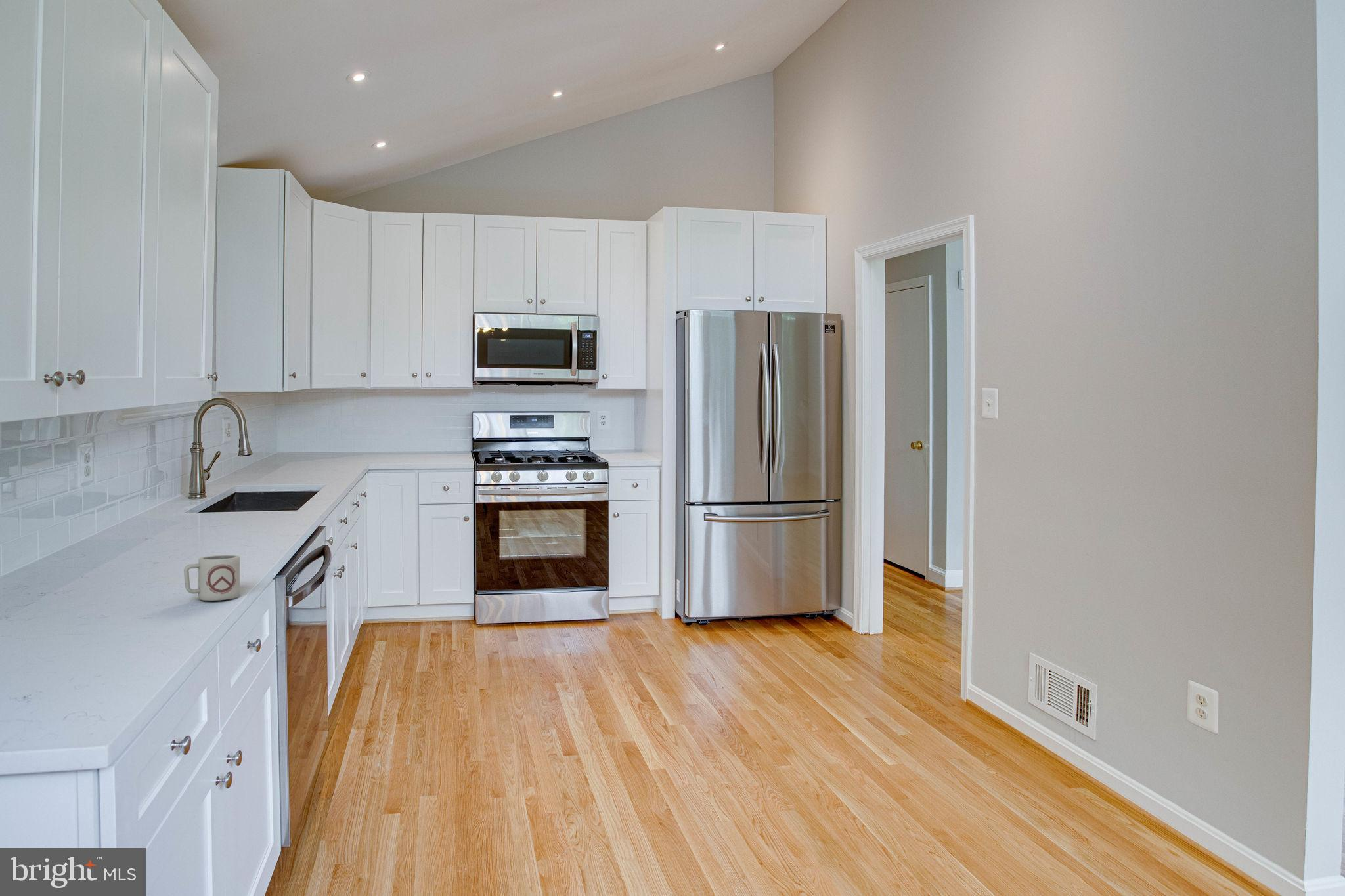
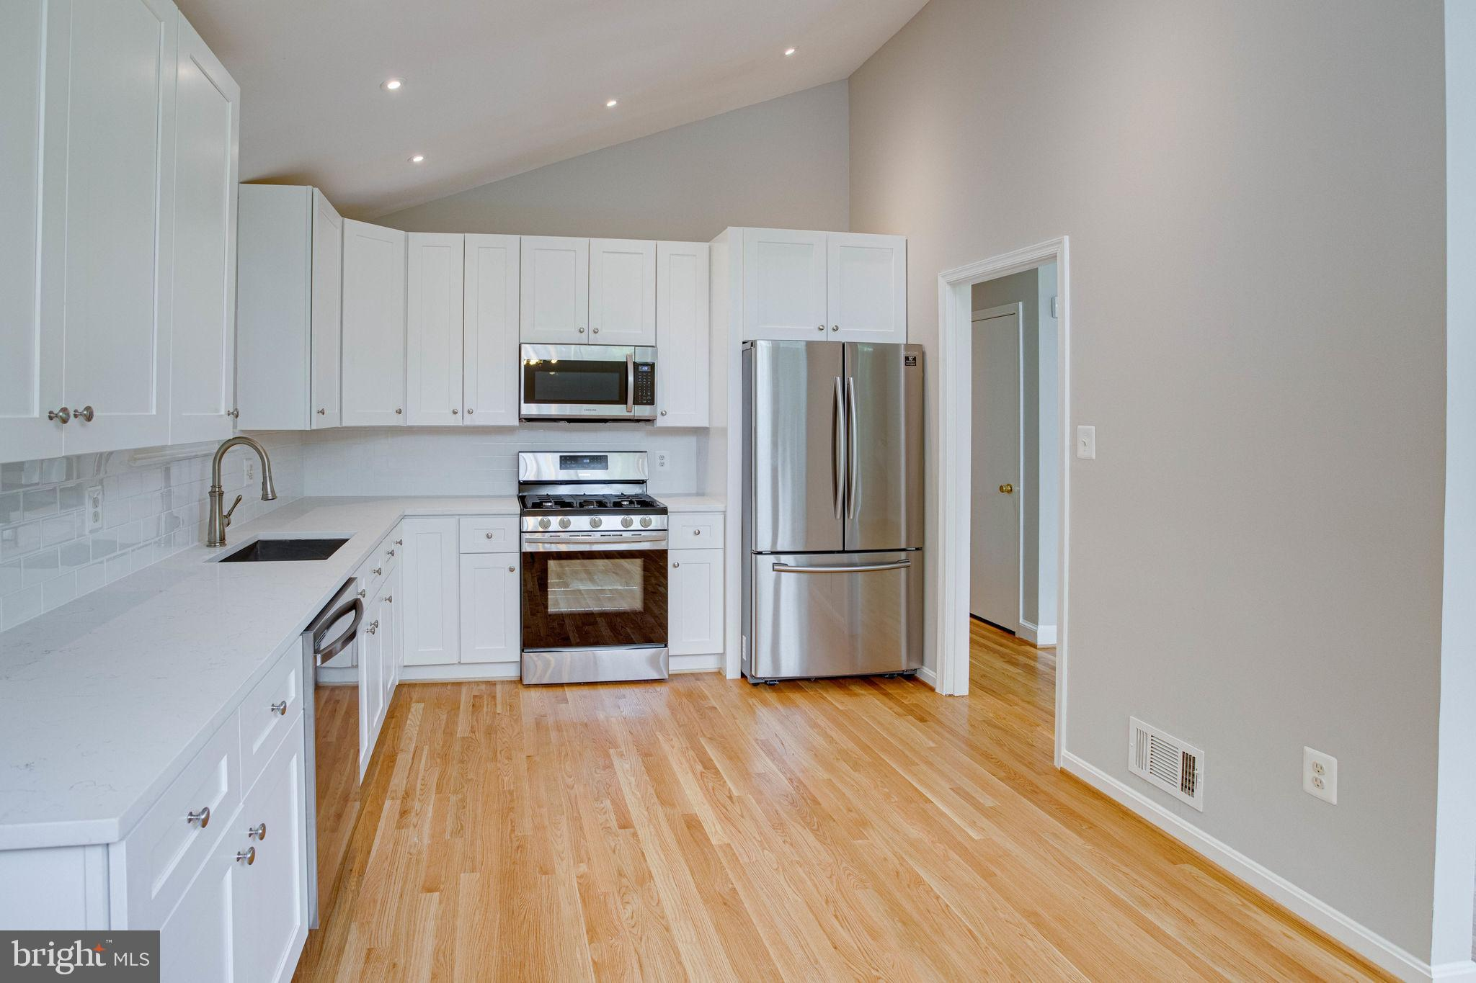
- cup [183,555,240,601]
